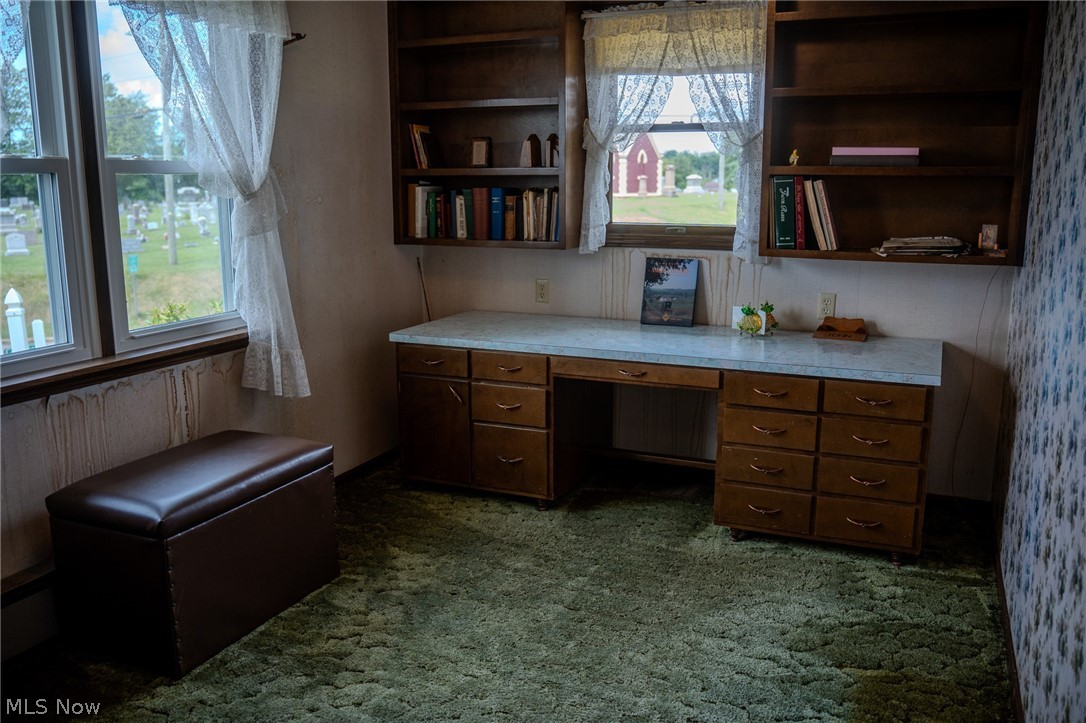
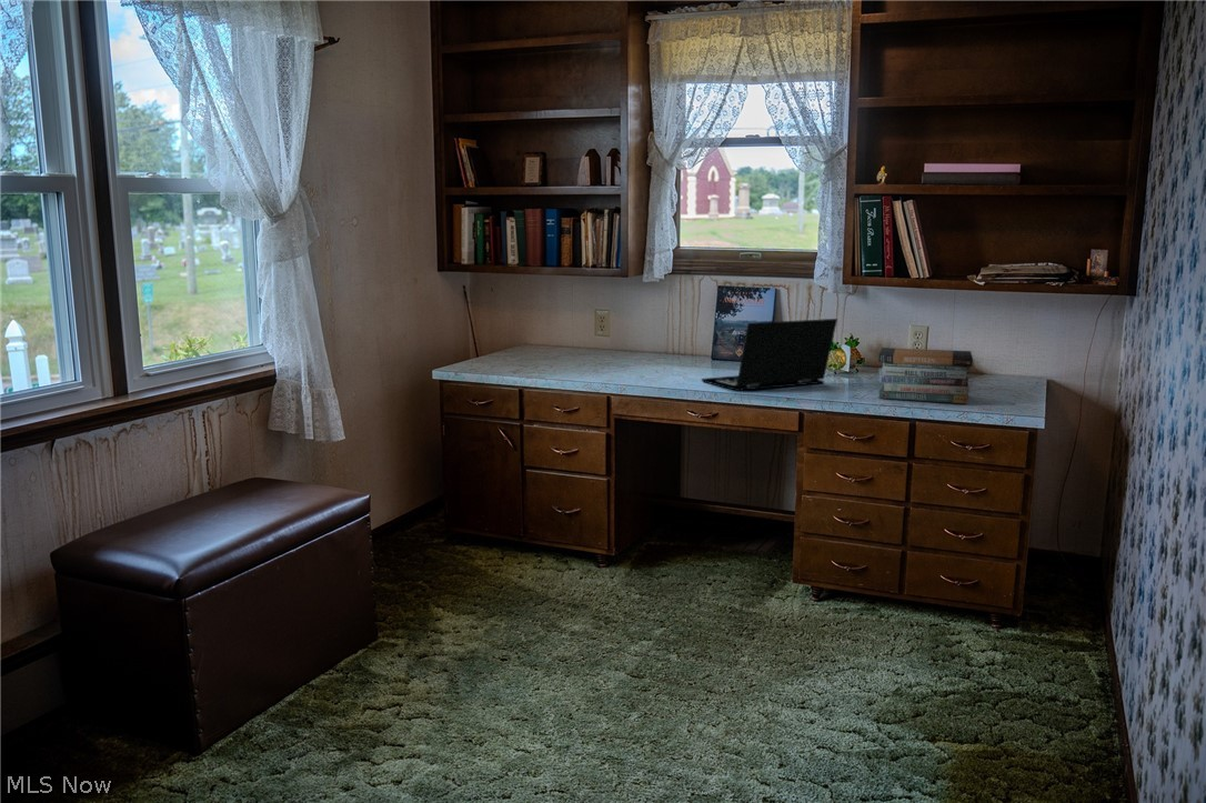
+ laptop [700,318,838,392]
+ book stack [877,347,974,404]
